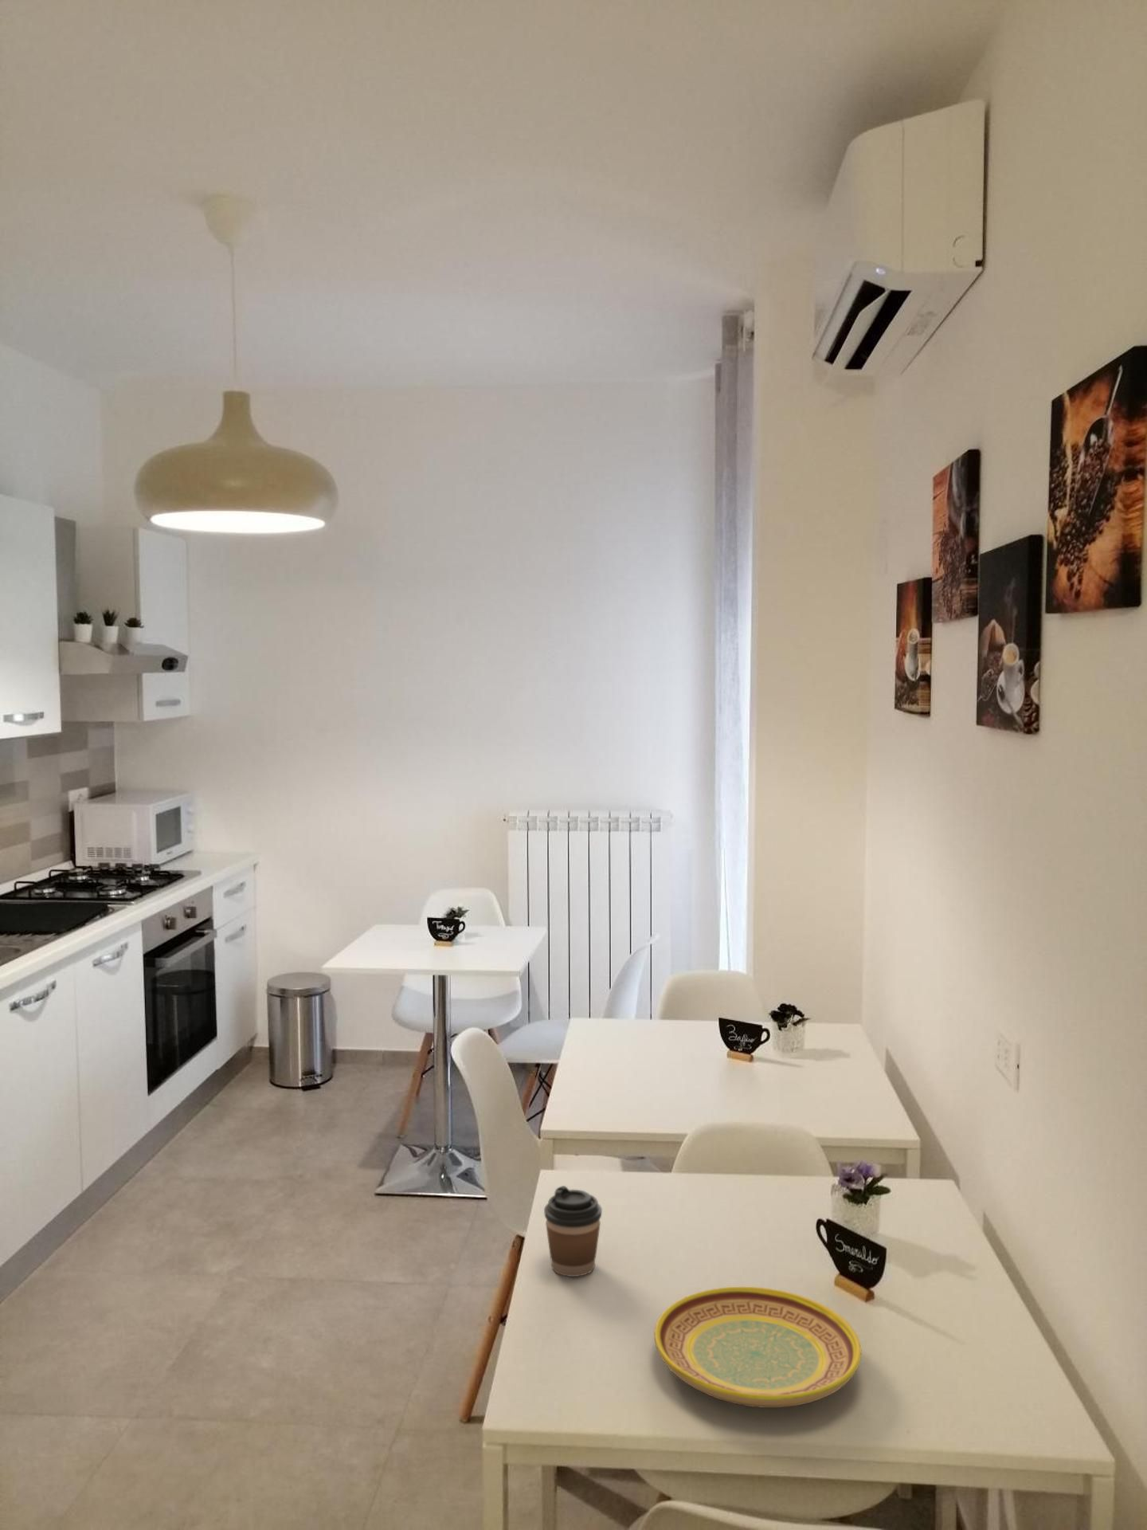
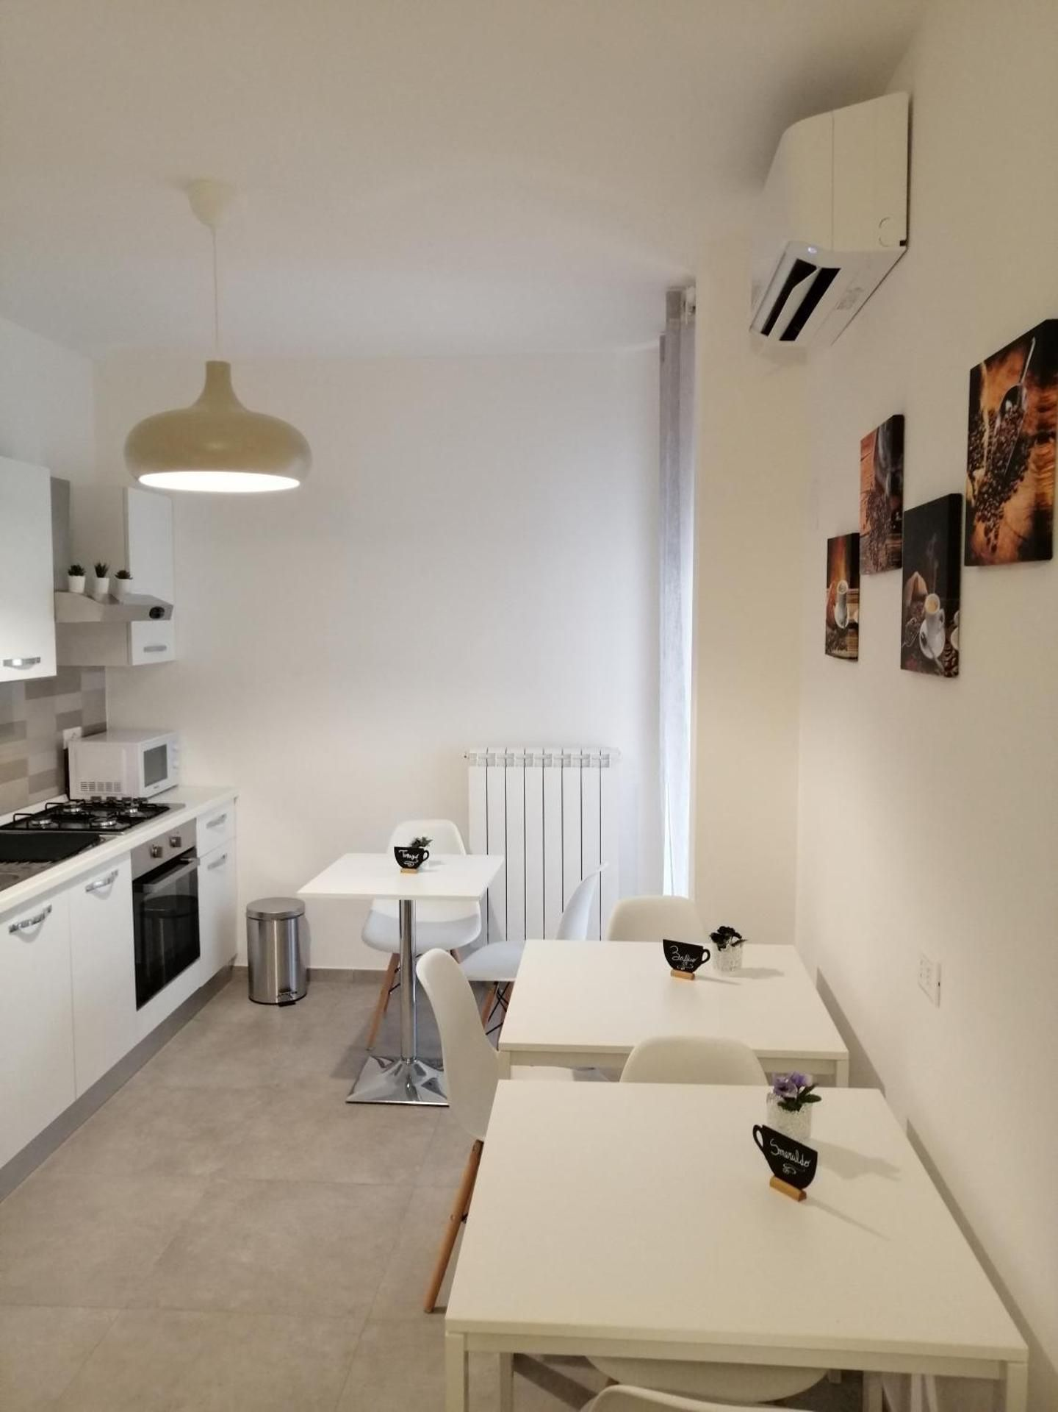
- plate [654,1287,861,1408]
- coffee cup [543,1185,602,1277]
